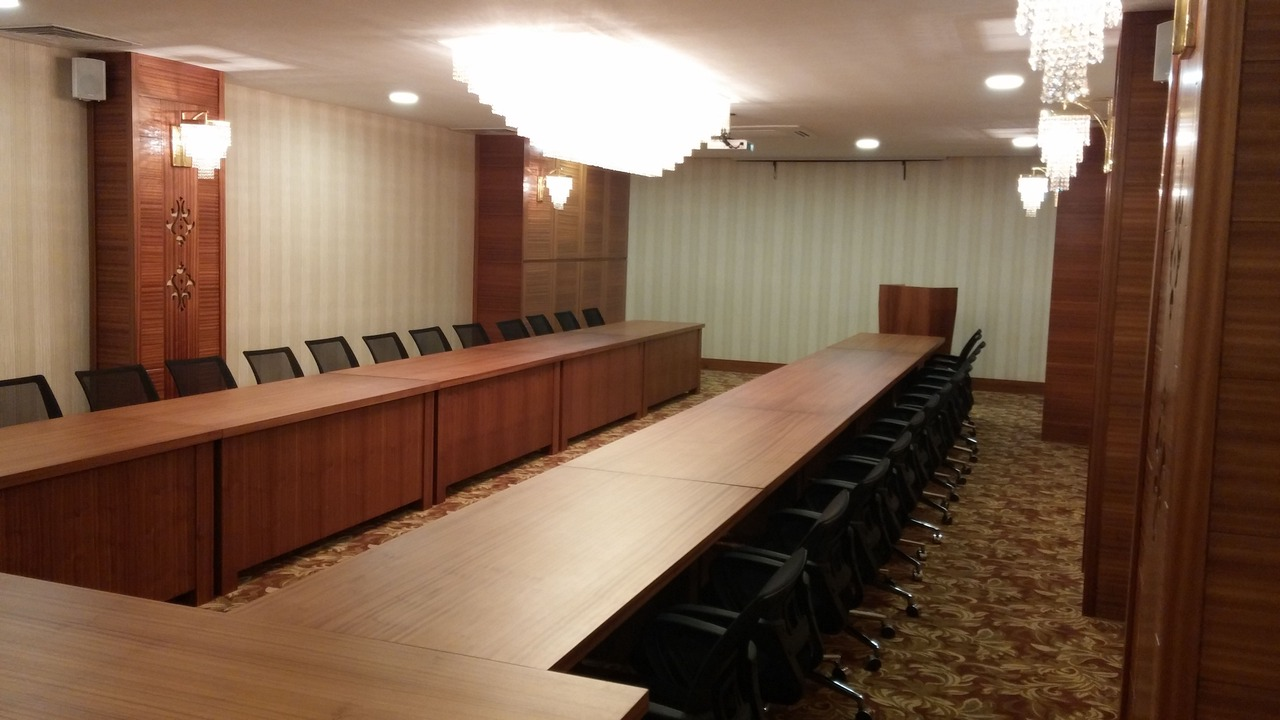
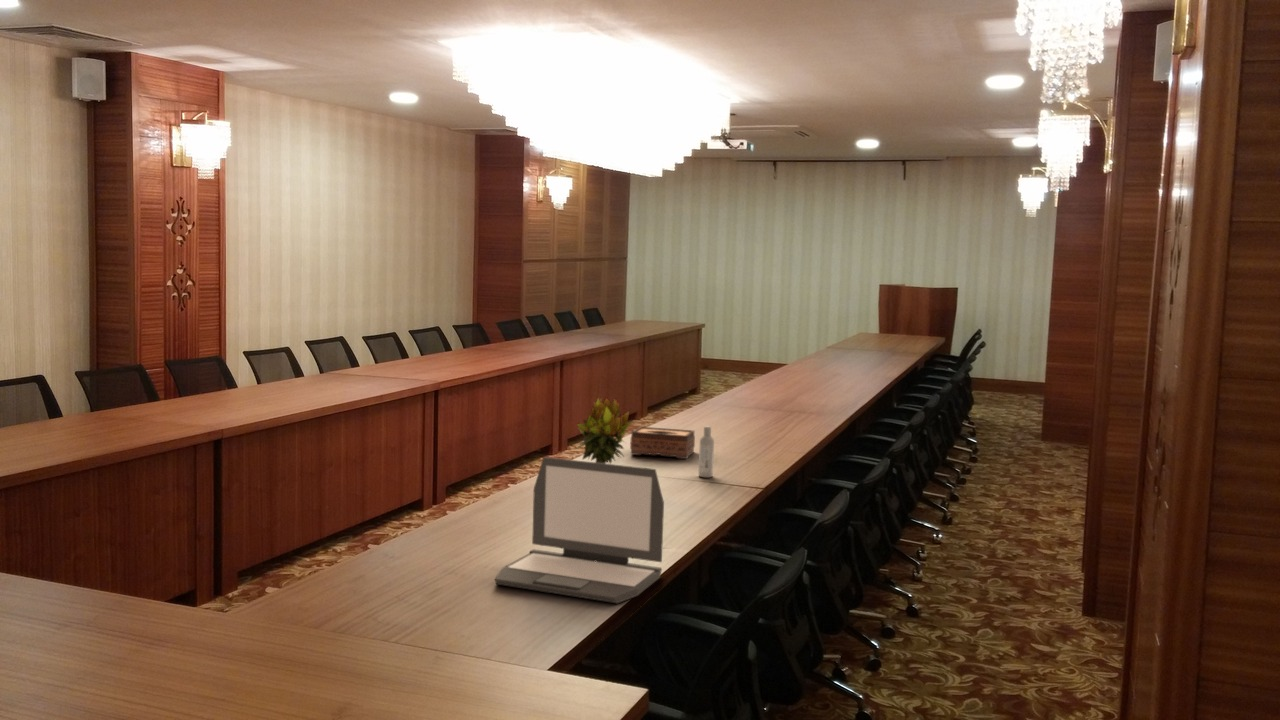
+ bottle [697,425,715,478]
+ potted plant [575,396,632,464]
+ tissue box [629,426,696,460]
+ laptop [494,456,665,604]
